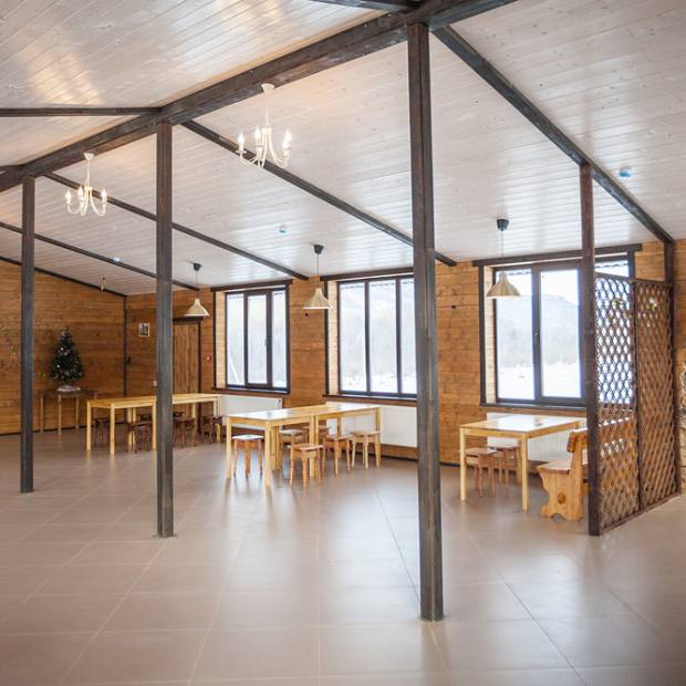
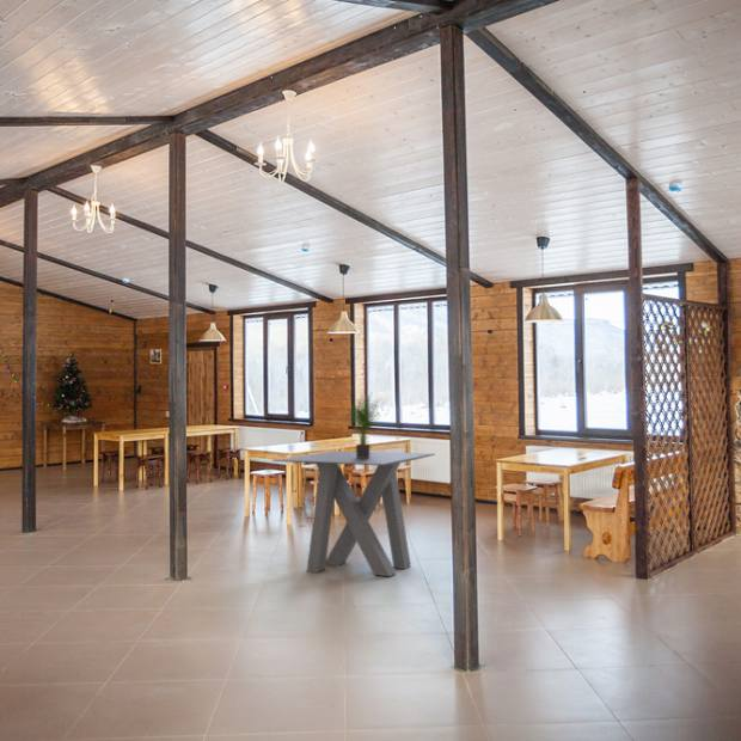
+ dining table [271,449,436,577]
+ potted plant [339,390,381,458]
